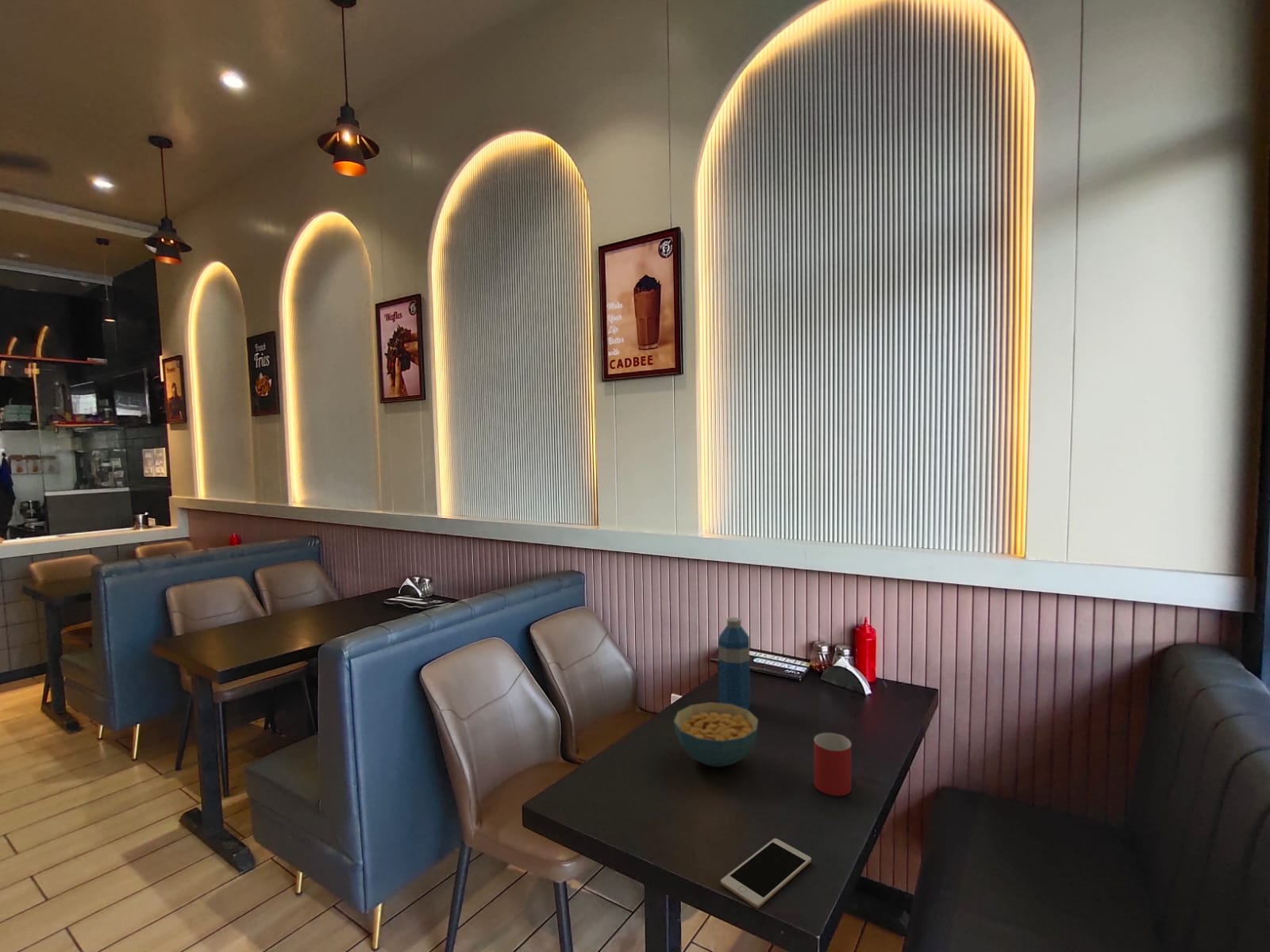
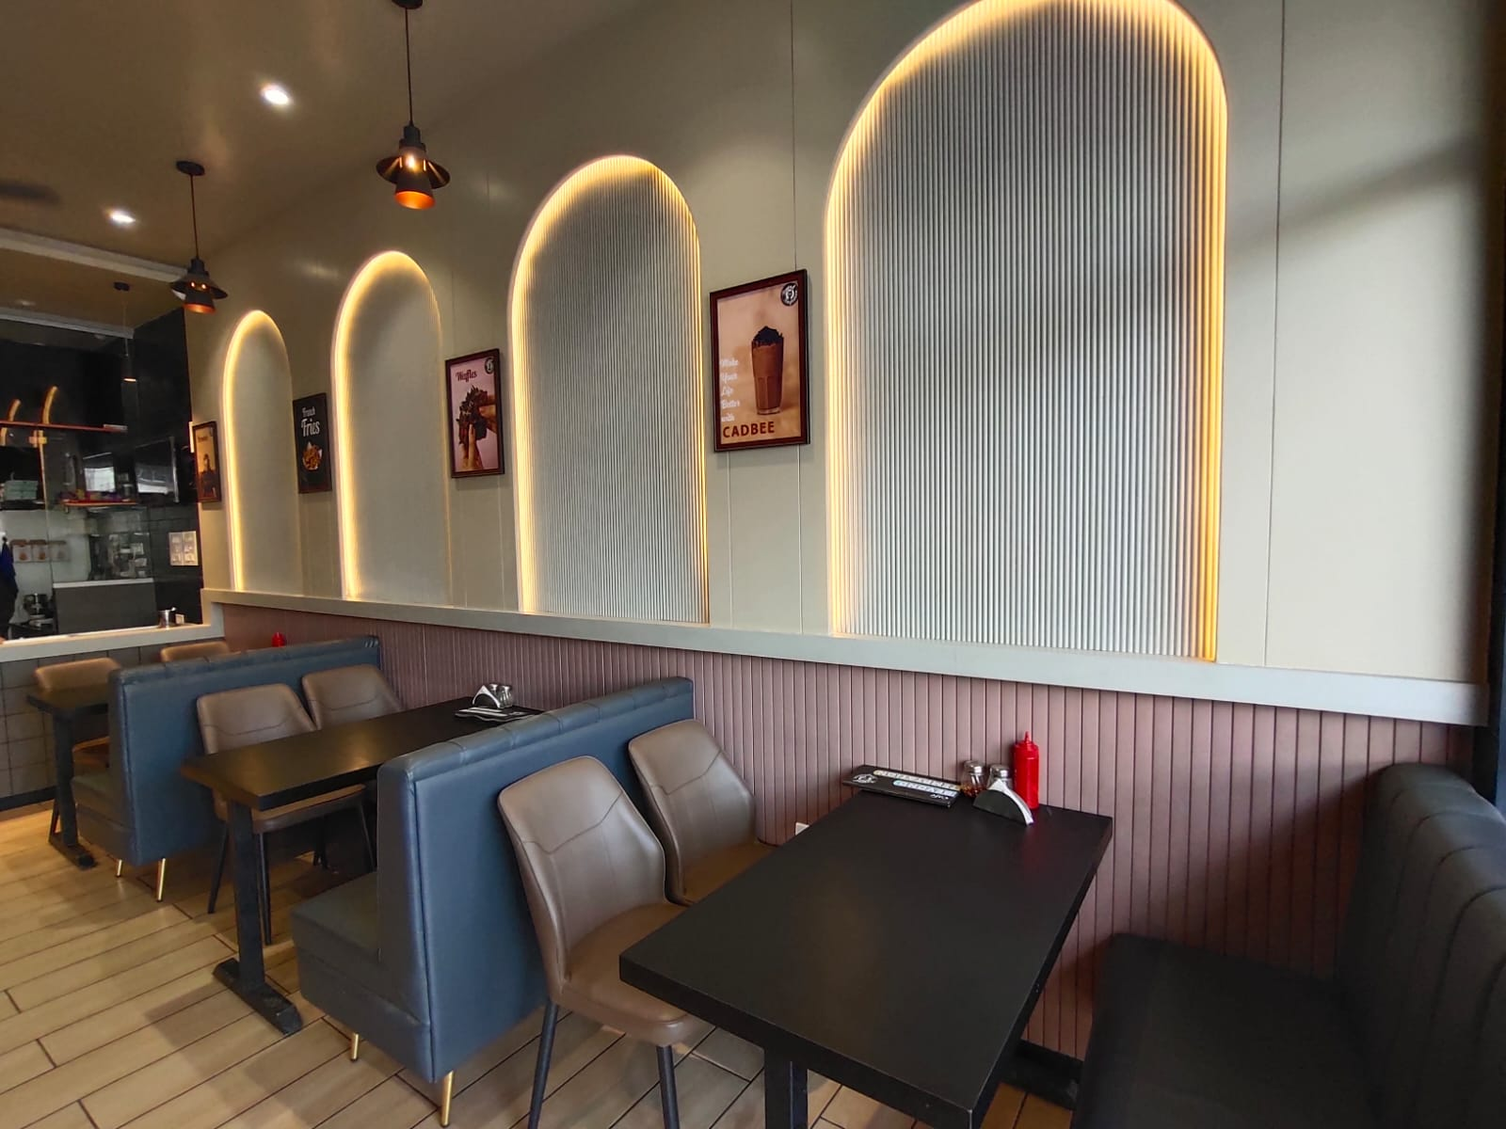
- cereal bowl [672,701,759,768]
- mug [814,732,852,797]
- water bottle [718,616,751,710]
- cell phone [720,838,812,909]
